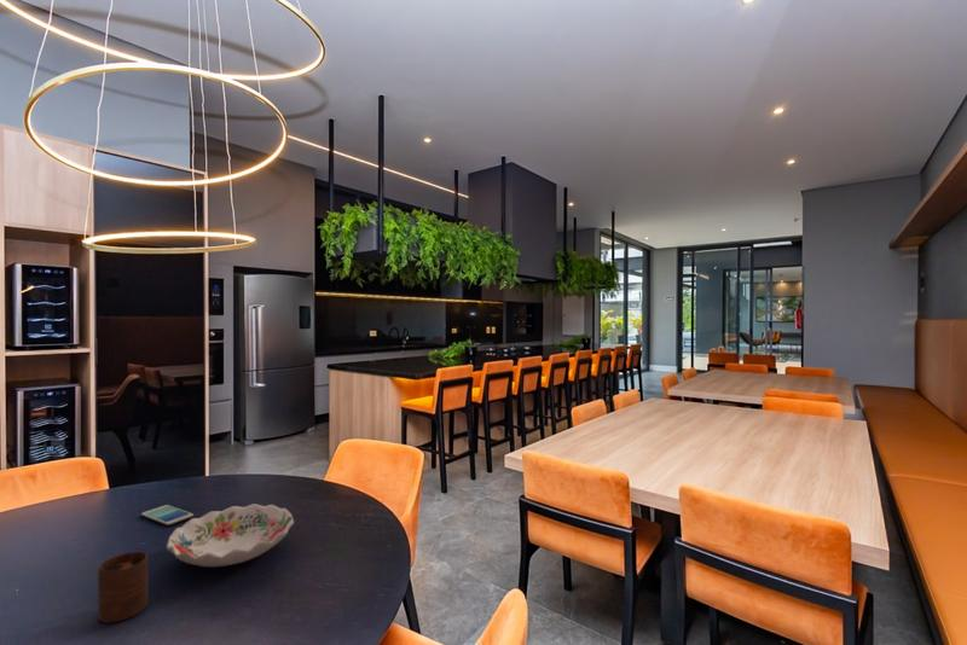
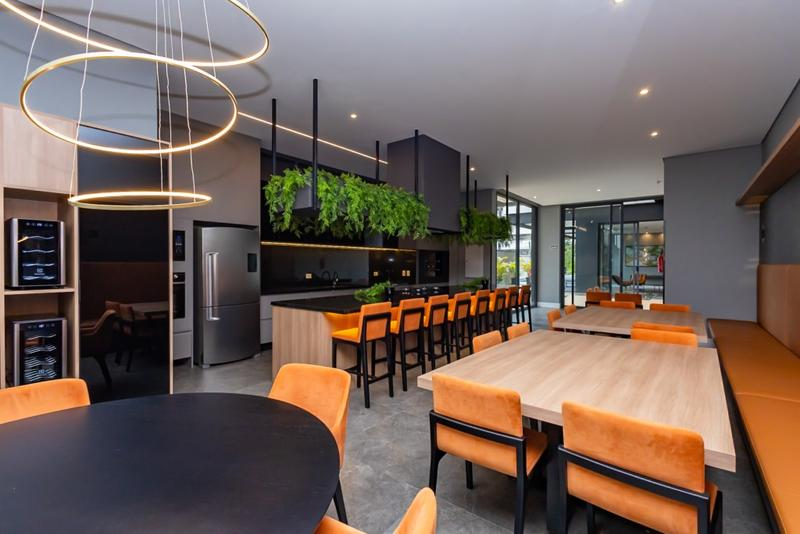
- smartphone [140,504,195,528]
- decorative bowl [166,502,295,568]
- cup [97,551,149,623]
